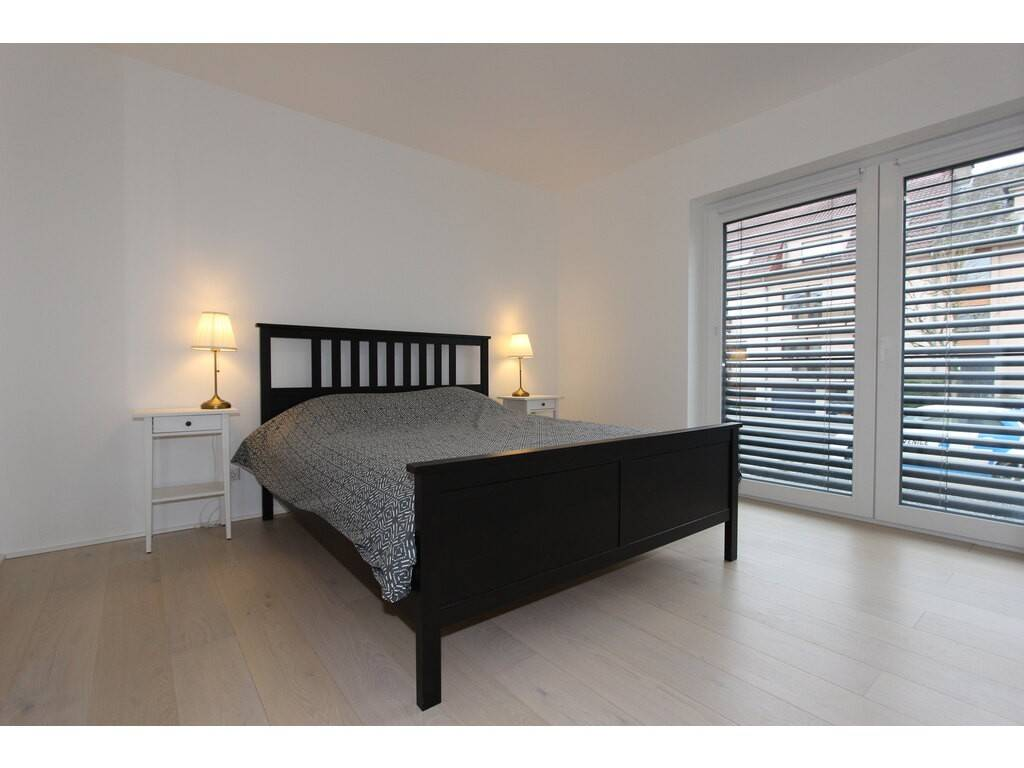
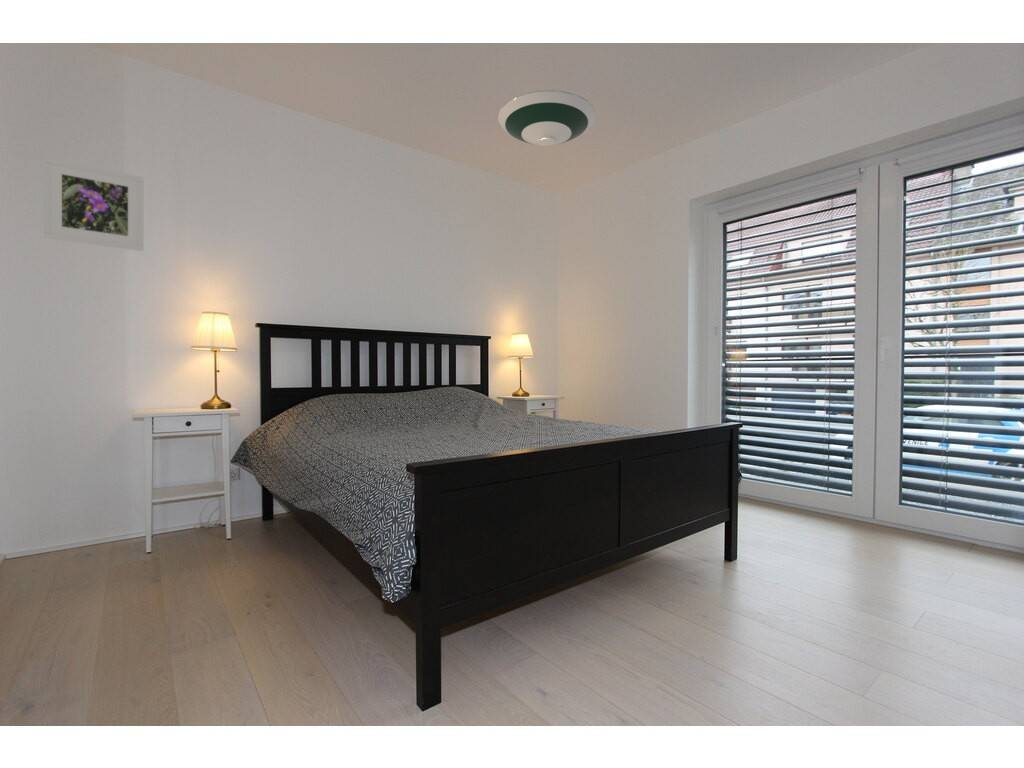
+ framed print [43,156,145,252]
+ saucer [497,89,597,147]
